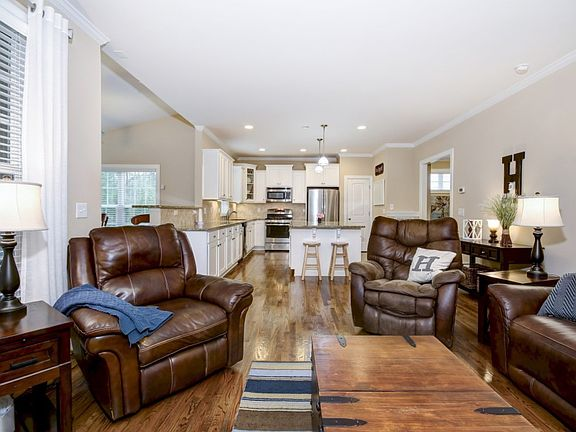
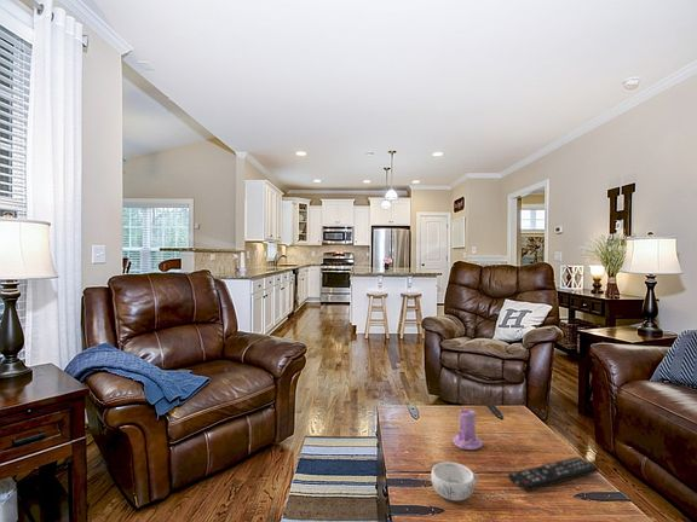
+ remote control [507,456,599,493]
+ decorative bowl [431,460,479,501]
+ candle [451,406,484,451]
